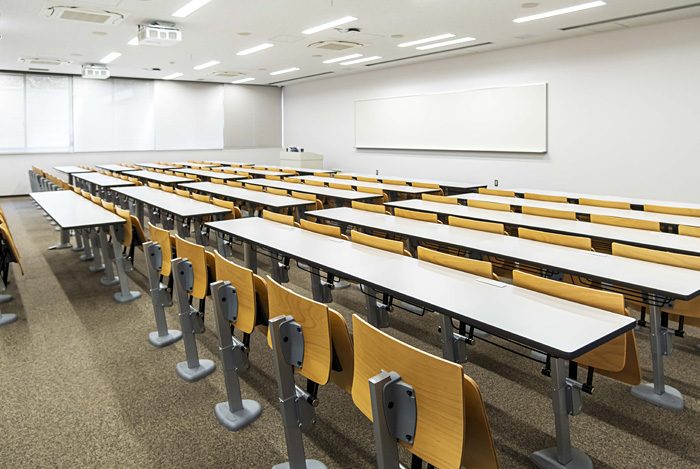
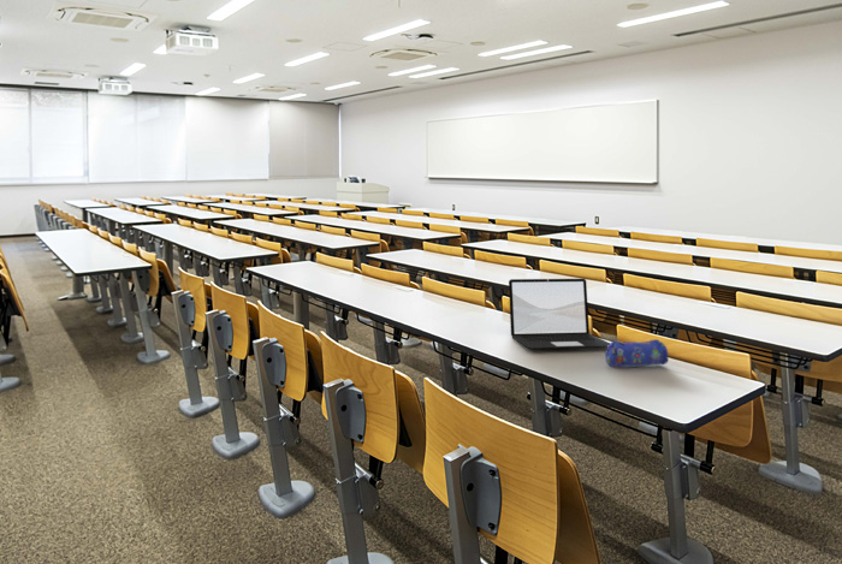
+ laptop [508,278,610,350]
+ pencil case [604,338,670,368]
